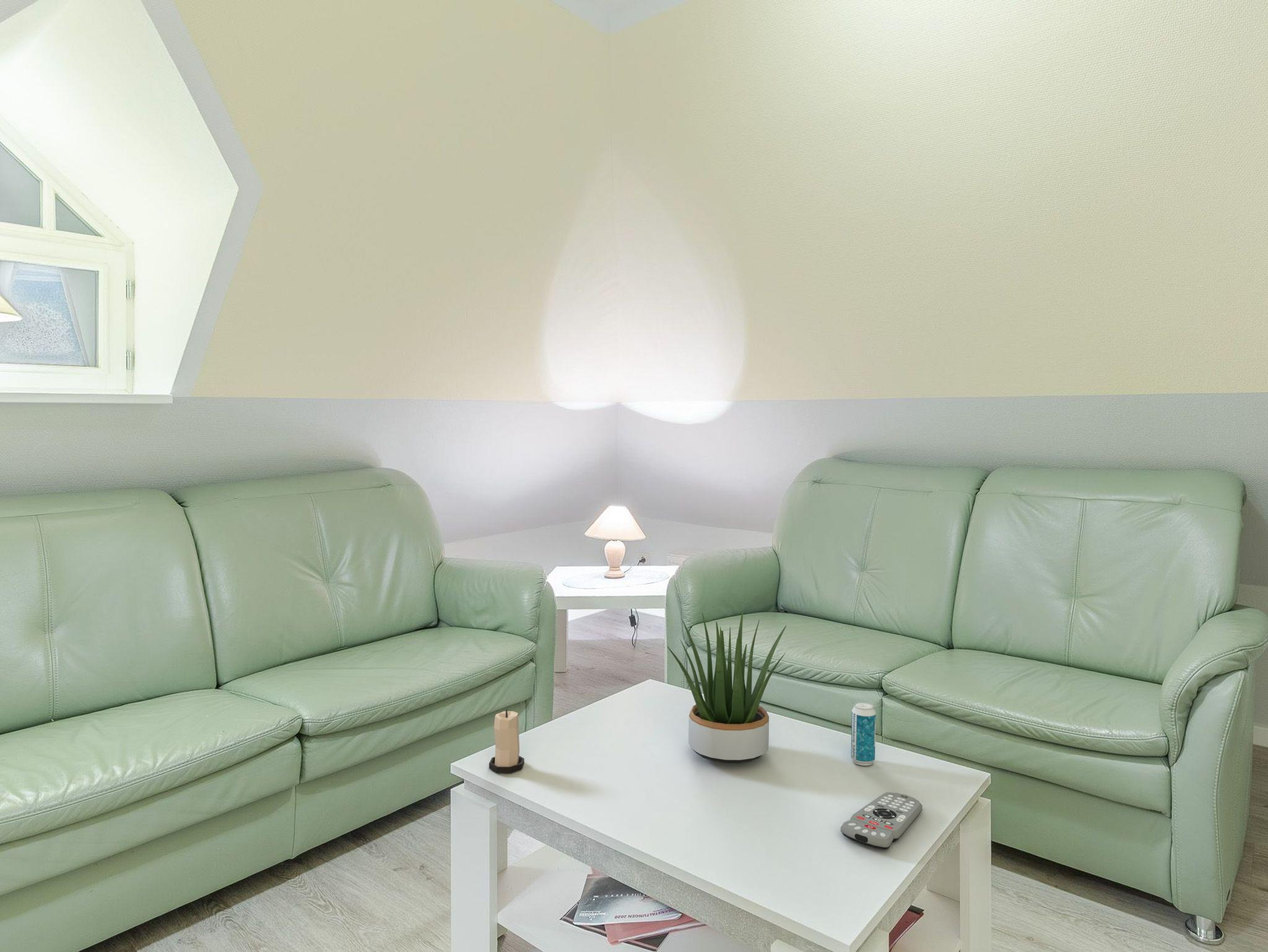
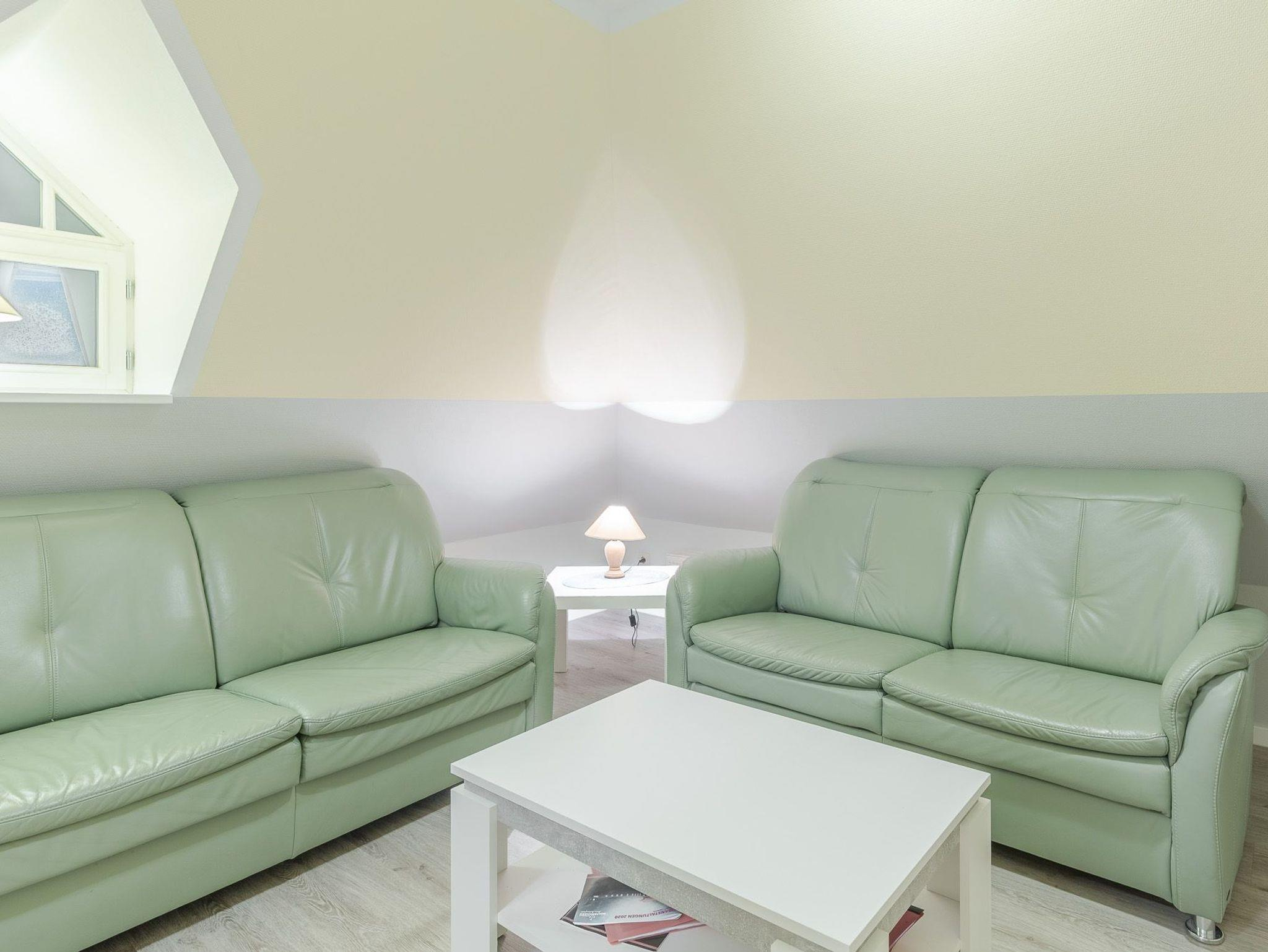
- remote control [840,792,923,850]
- beverage can [850,702,877,766]
- candle [489,709,525,774]
- potted plant [666,610,787,764]
